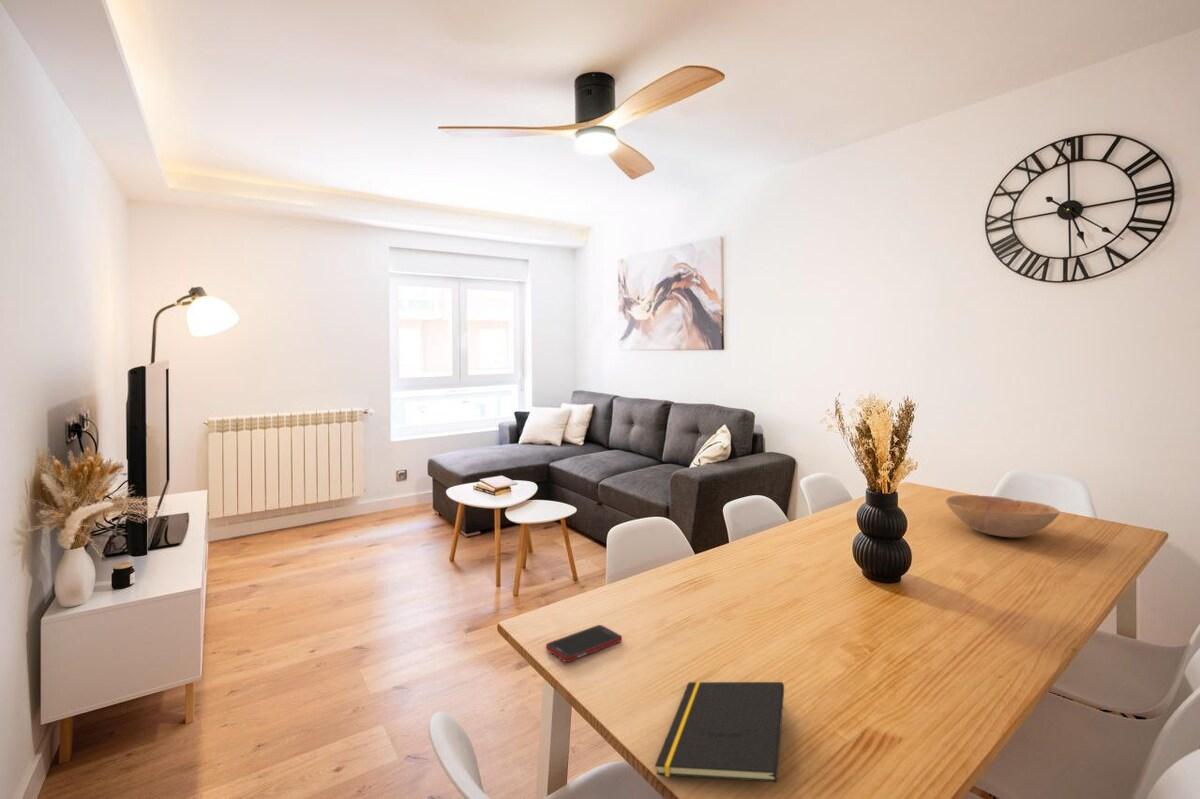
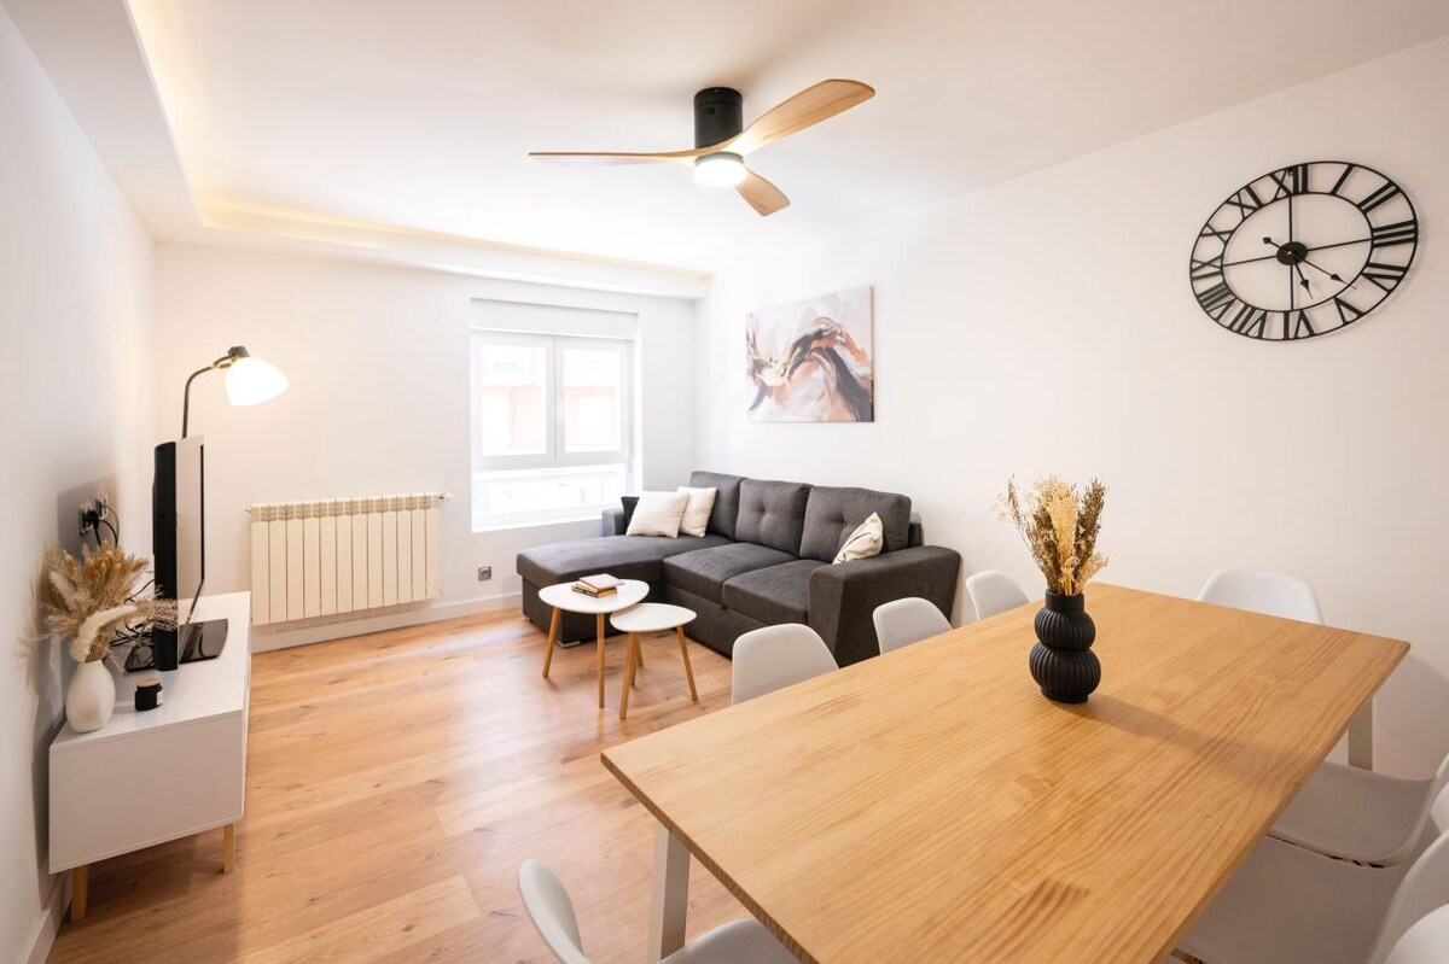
- notepad [654,681,785,783]
- cell phone [545,624,623,663]
- bowl [945,494,1060,538]
